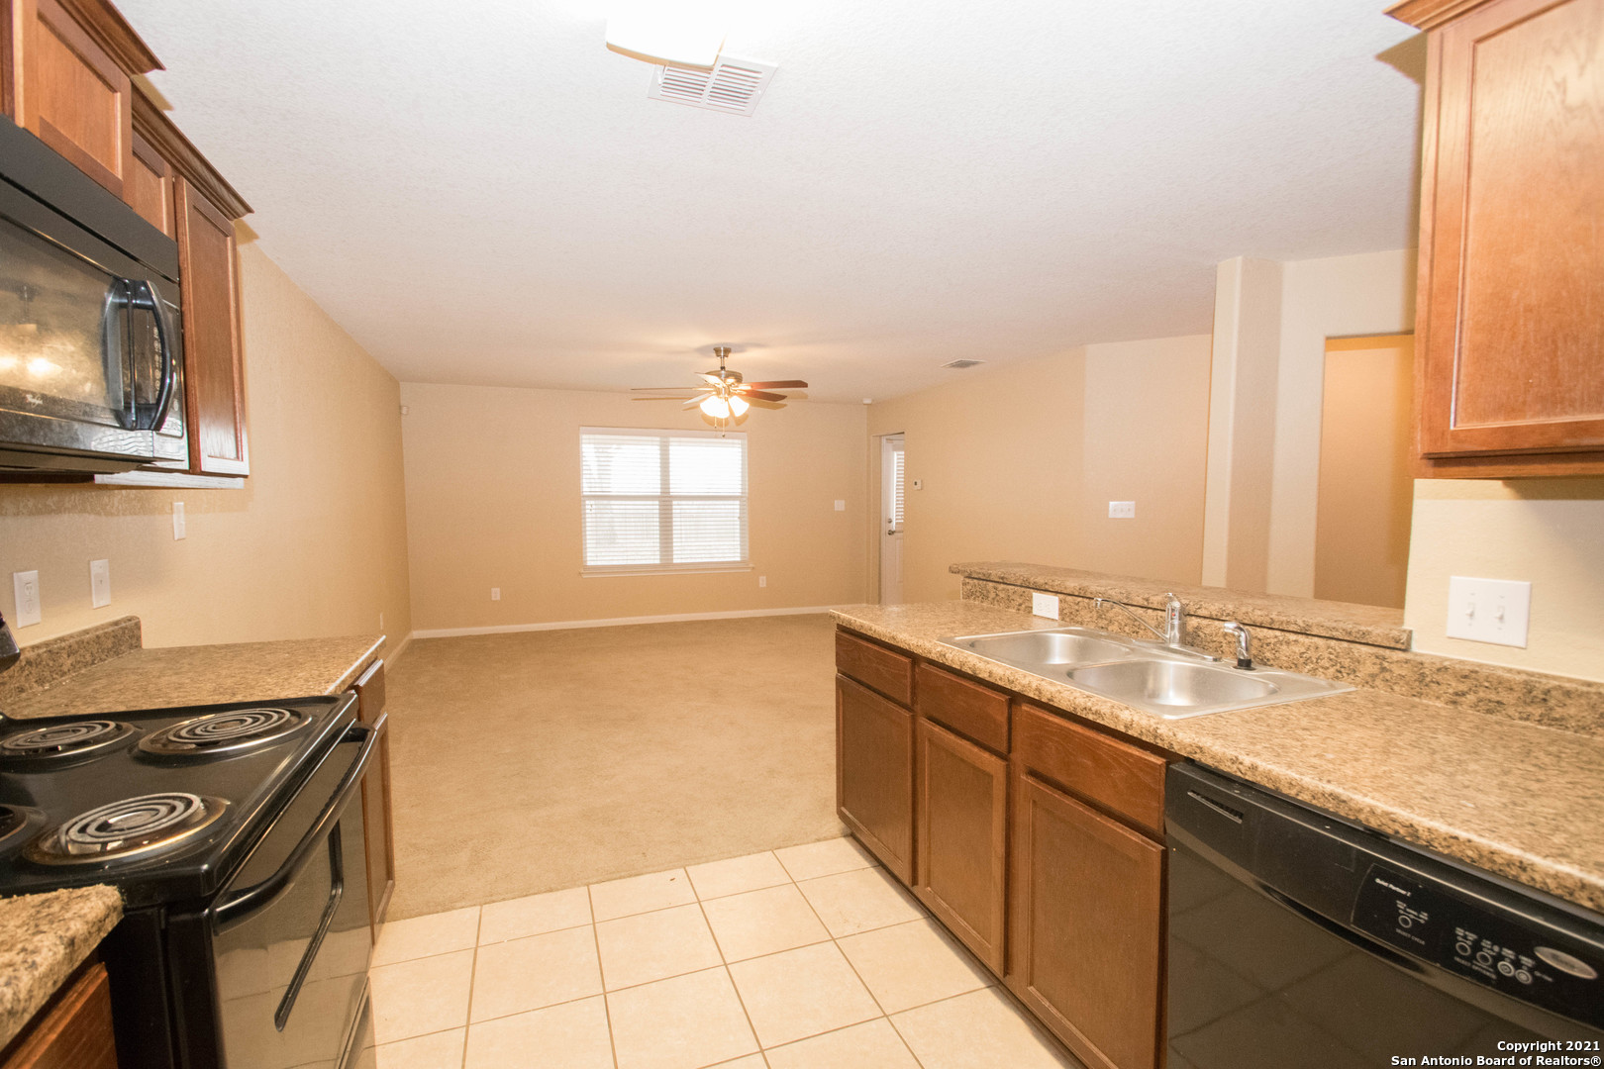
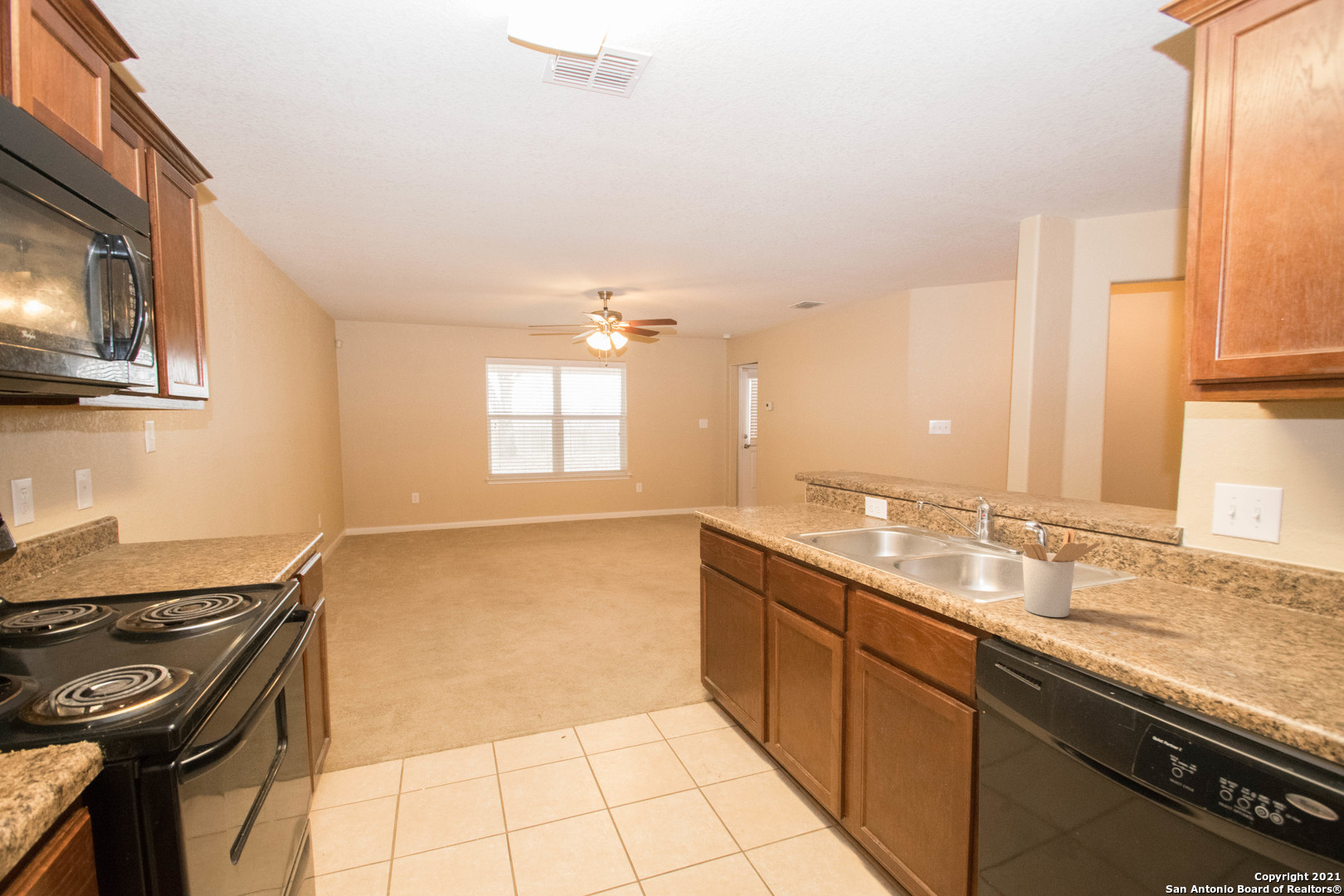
+ utensil holder [1021,529,1101,618]
